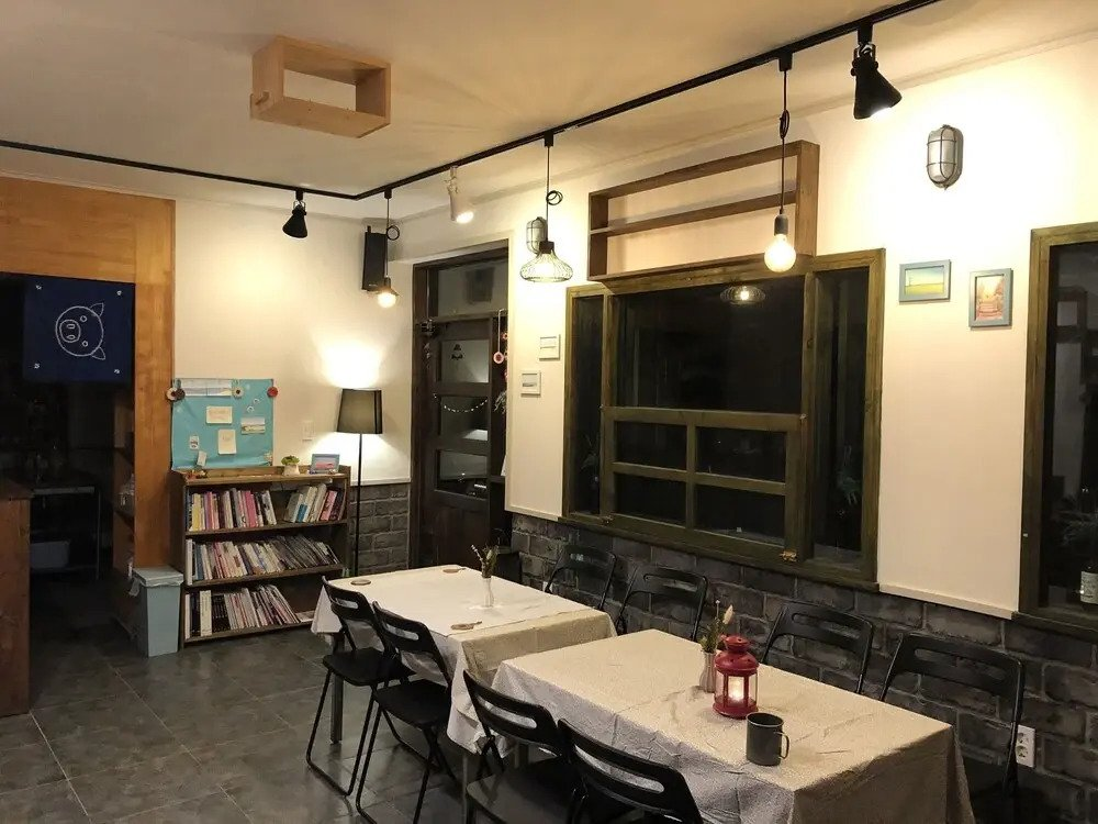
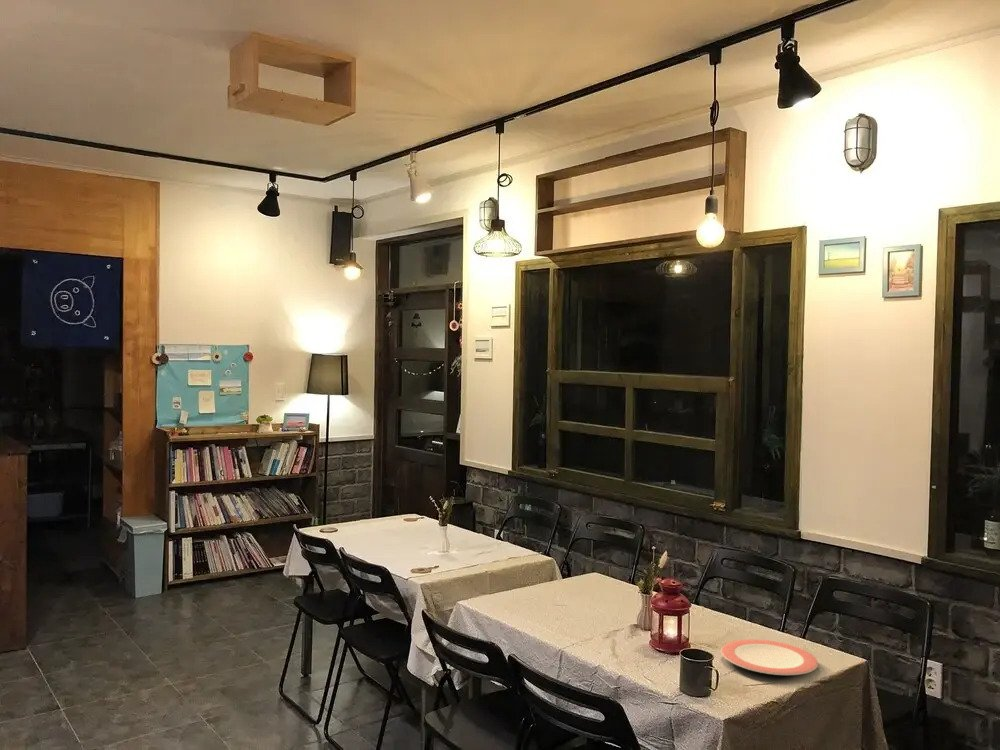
+ plate [720,638,819,676]
